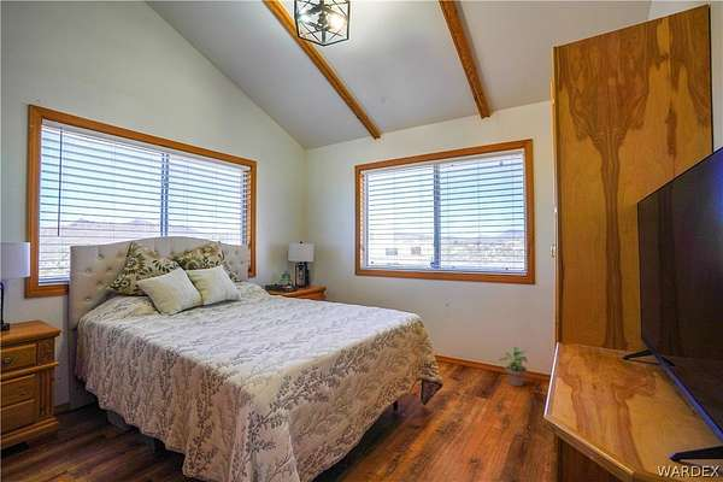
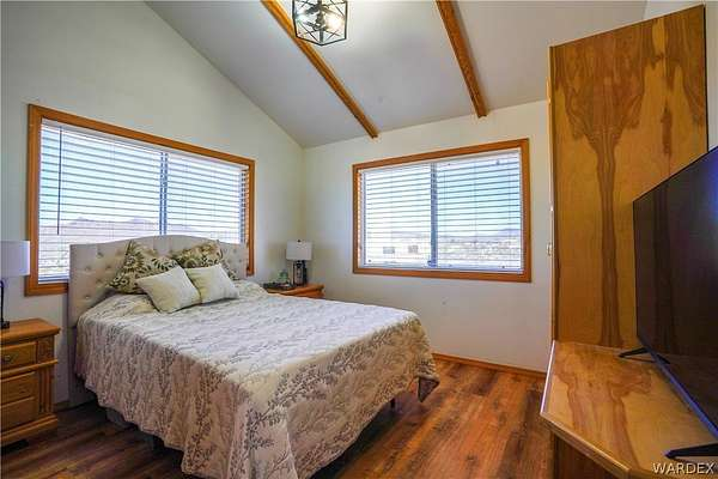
- potted plant [498,345,529,387]
